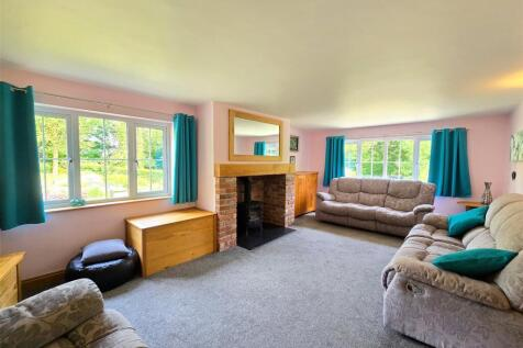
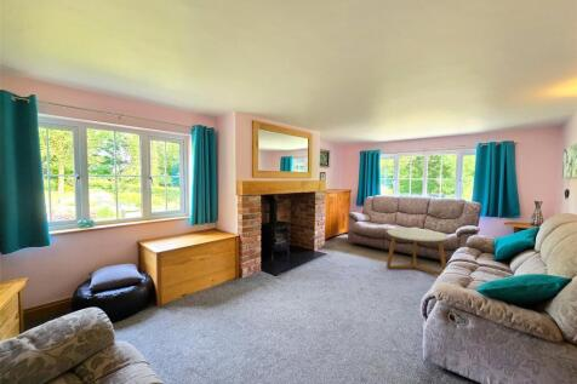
+ coffee table [385,227,450,276]
